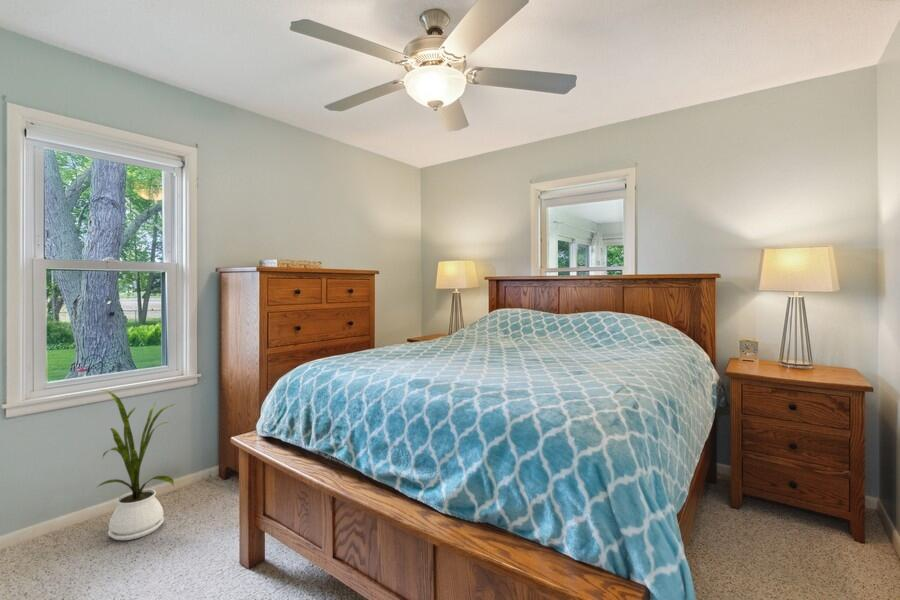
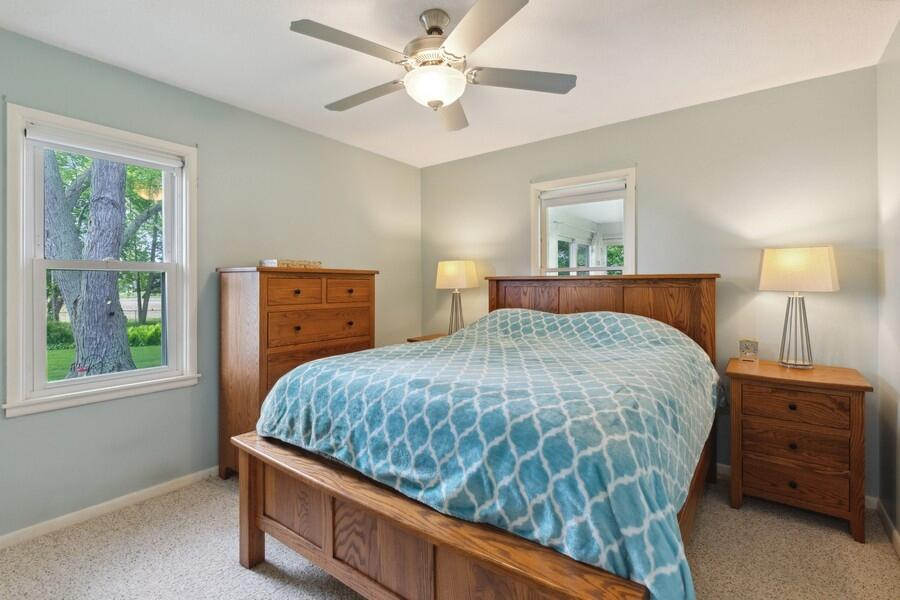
- house plant [95,389,176,541]
